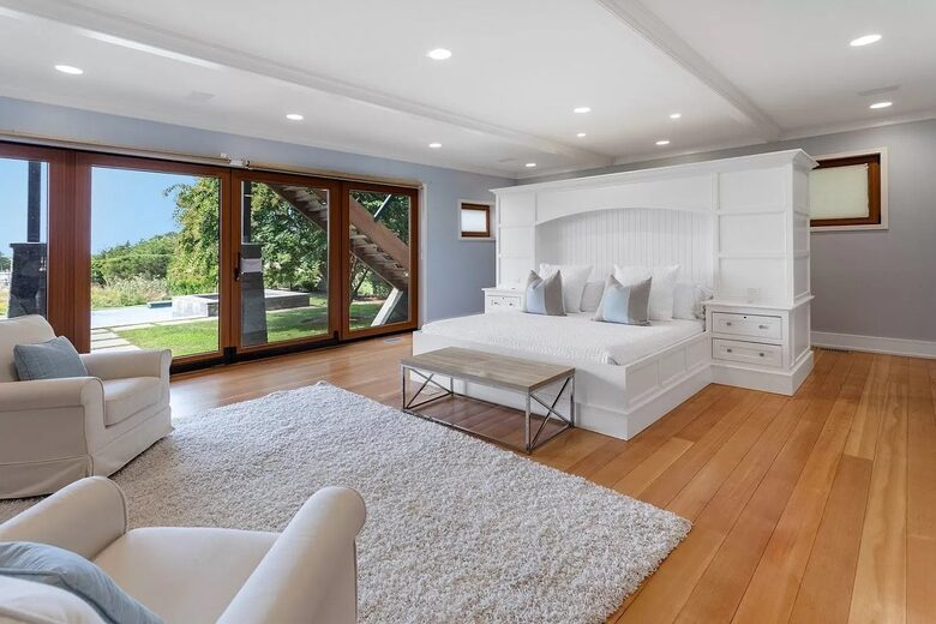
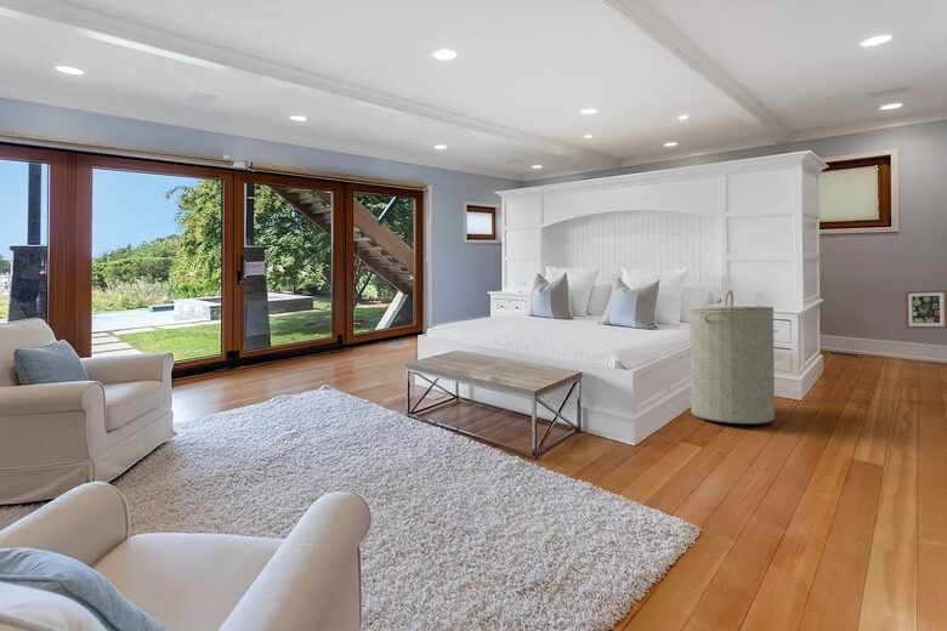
+ wall art [905,289,947,330]
+ laundry hamper [688,289,776,425]
